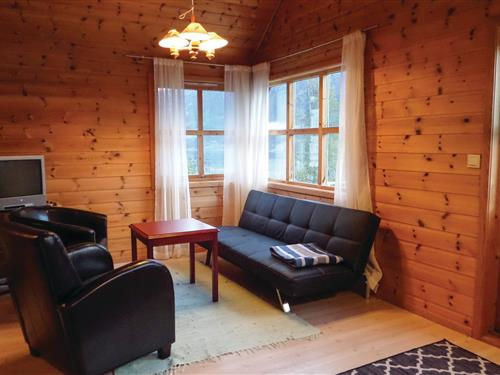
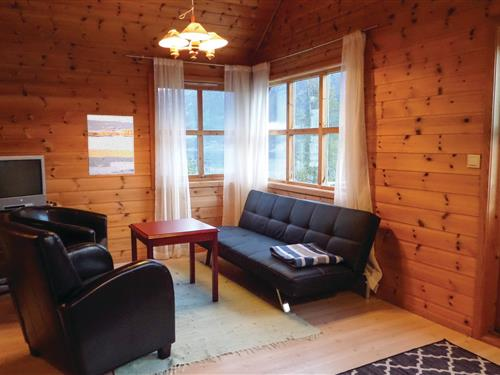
+ wall art [86,114,135,176]
